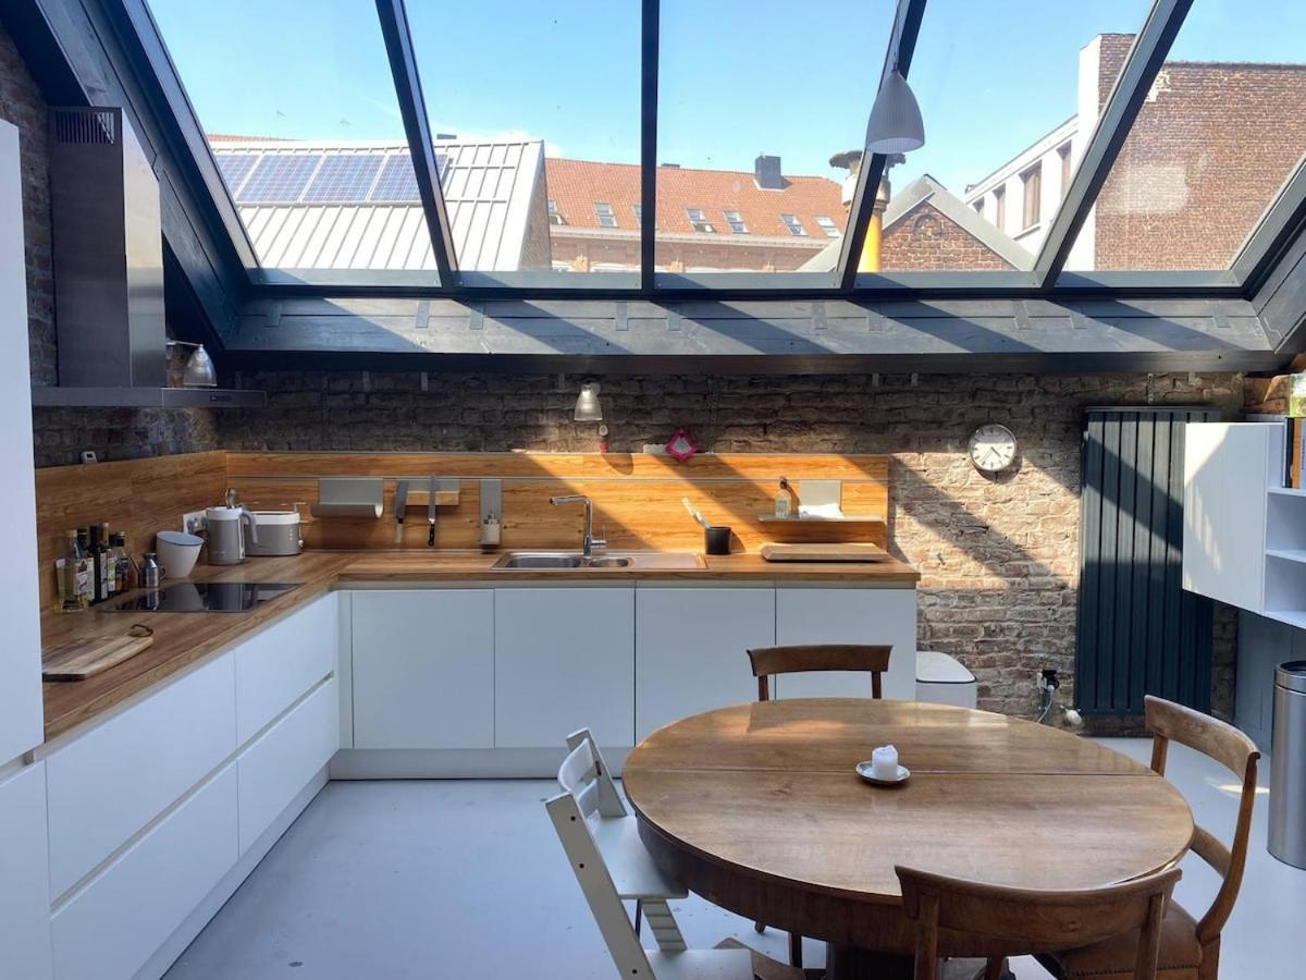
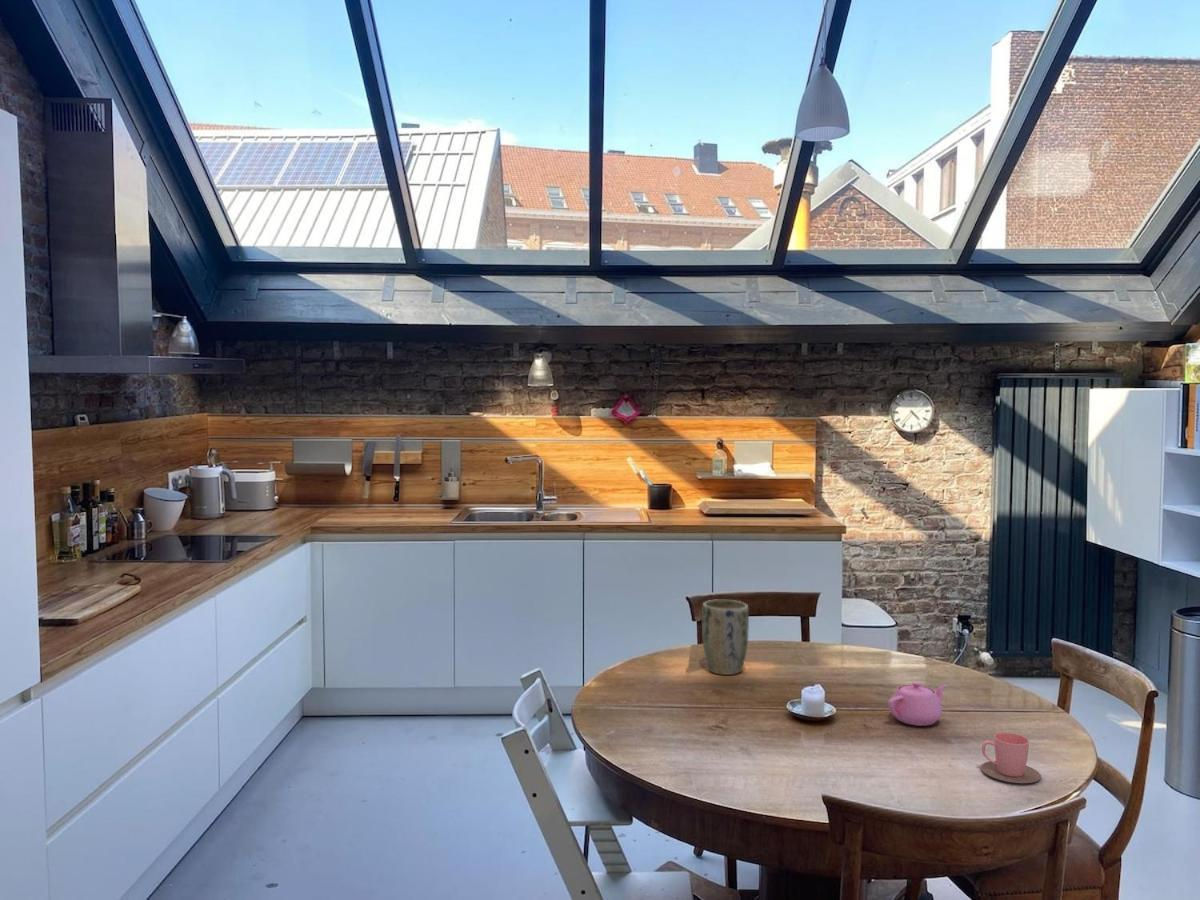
+ cup [980,732,1042,784]
+ plant pot [701,599,750,676]
+ teapot [887,680,948,727]
